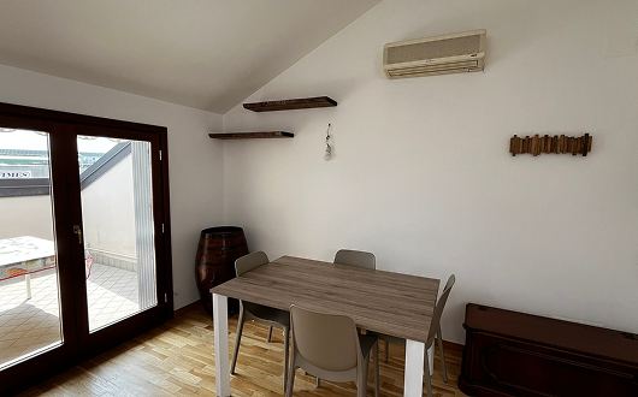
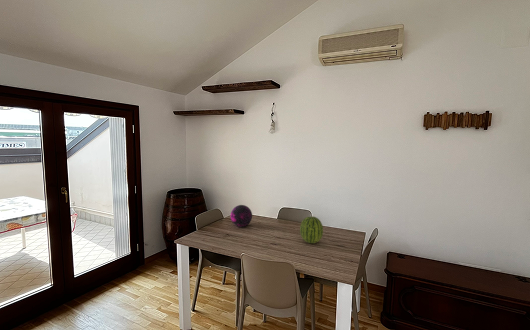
+ fruit [299,215,324,244]
+ decorative orb [230,204,253,228]
